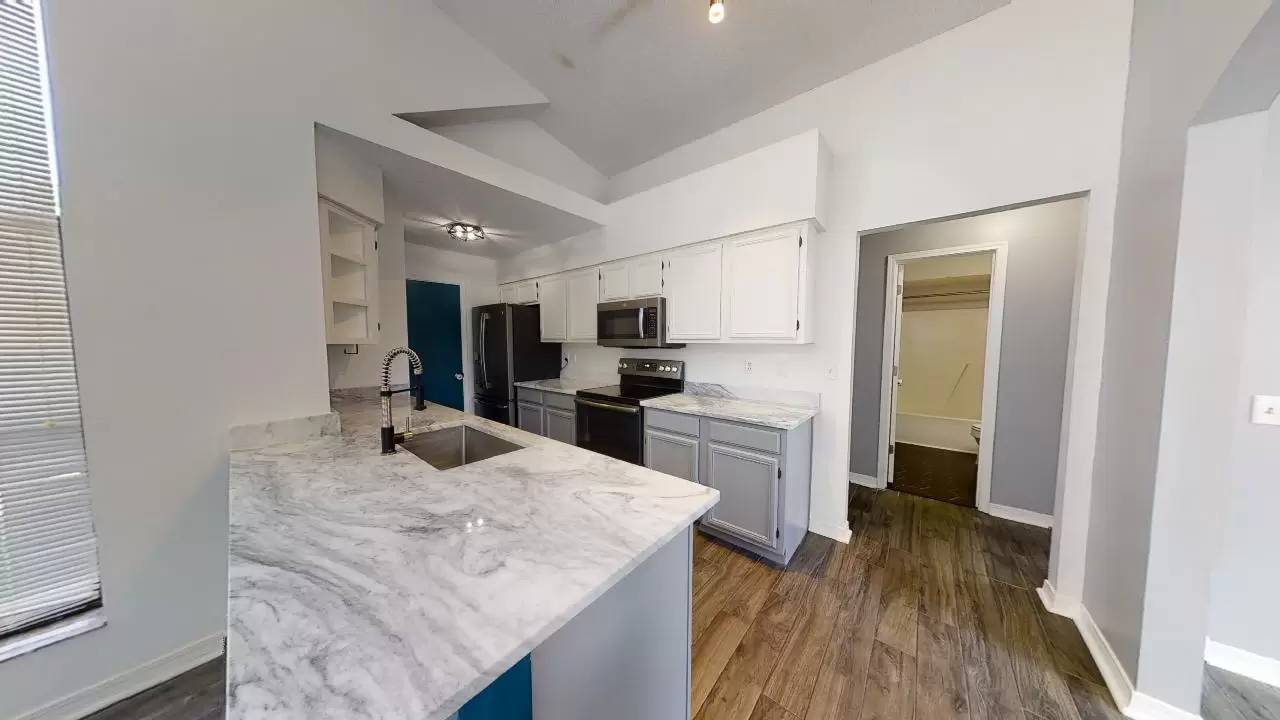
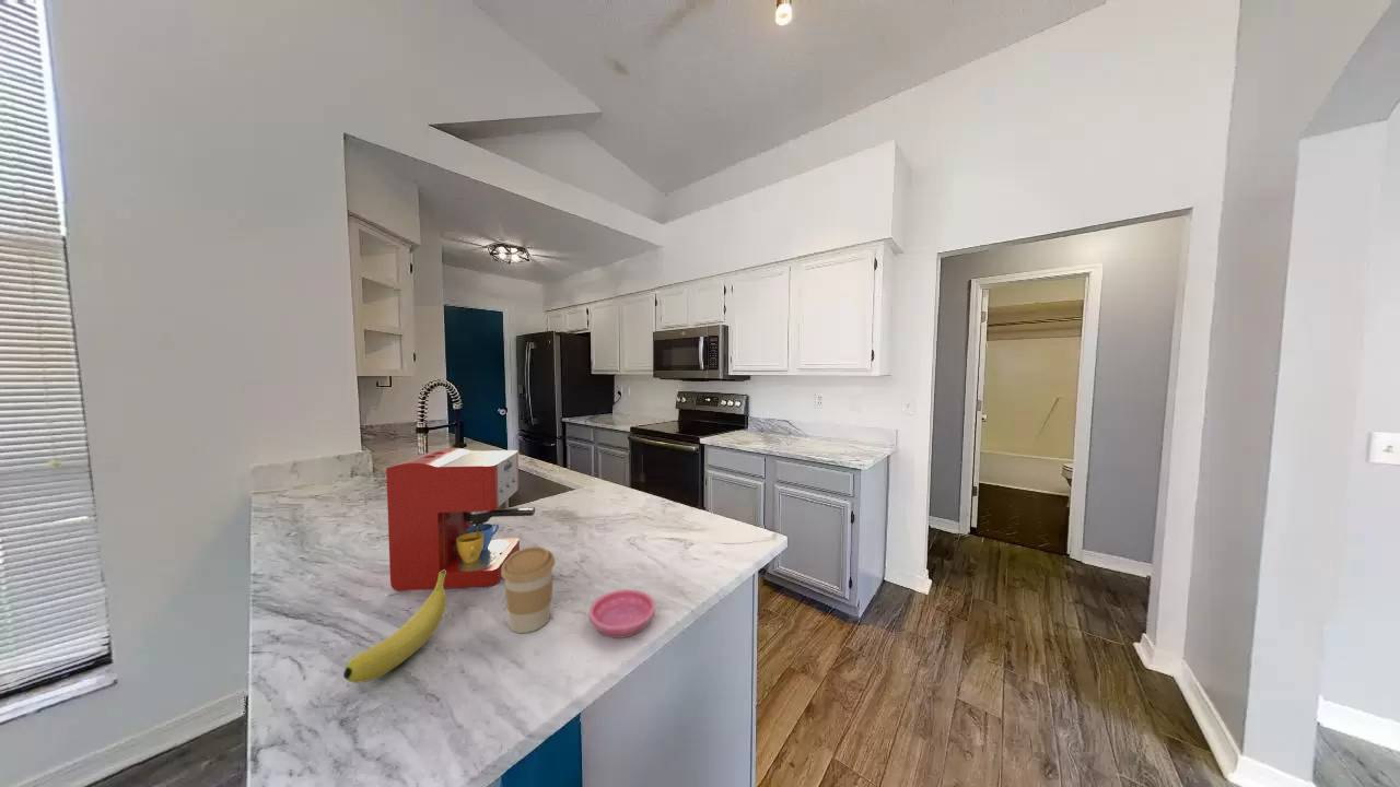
+ fruit [342,569,447,684]
+ saucer [588,588,656,639]
+ coffee cup [502,545,557,634]
+ coffee maker [385,447,536,592]
